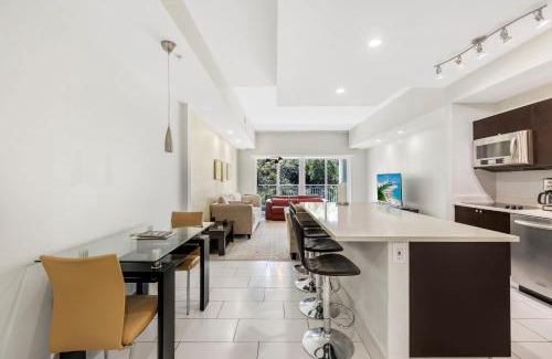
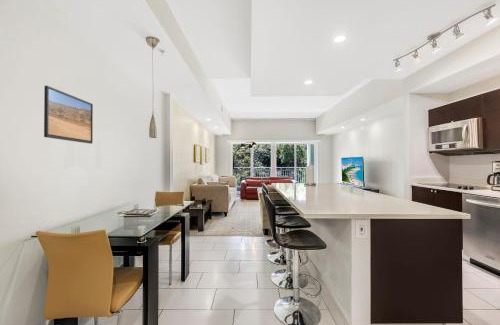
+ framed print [43,85,94,145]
